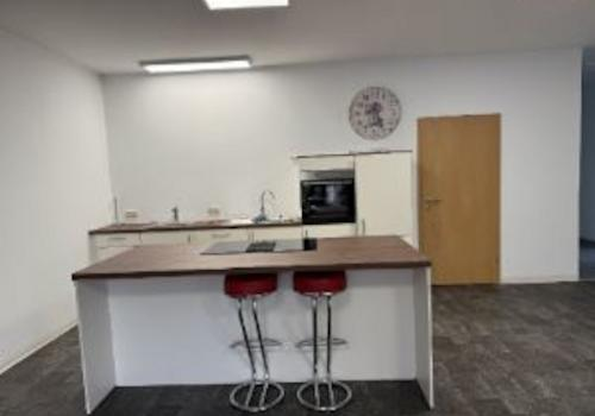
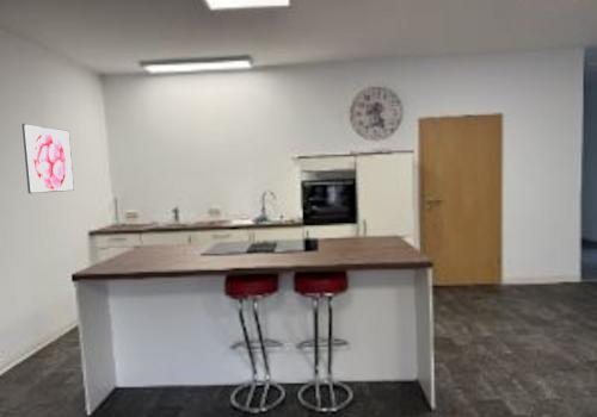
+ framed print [21,123,75,194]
